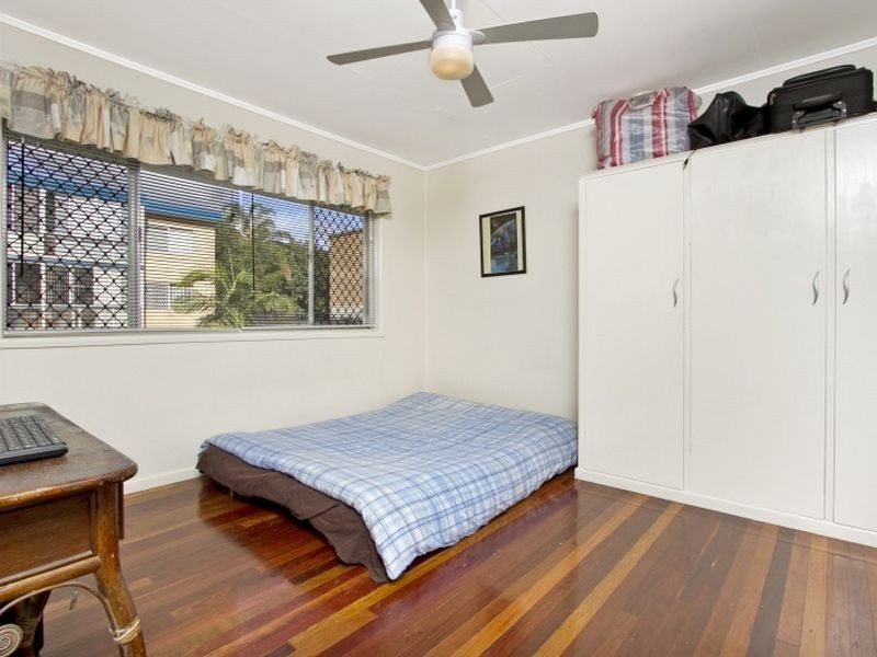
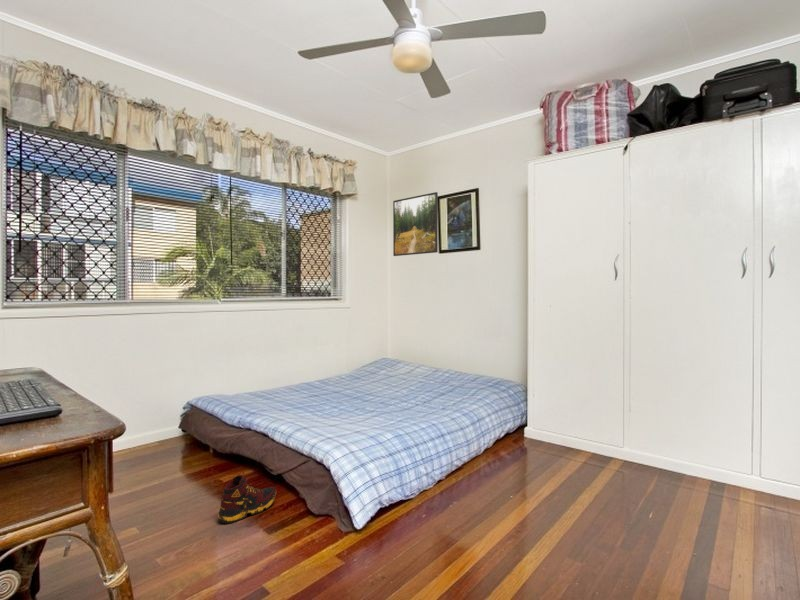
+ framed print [392,191,439,257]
+ shoe [217,474,277,524]
